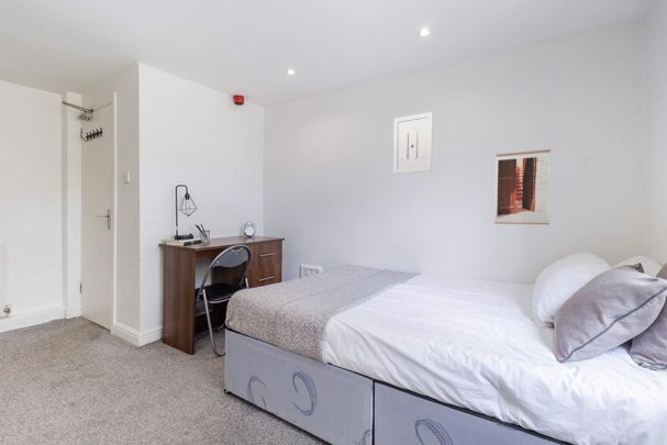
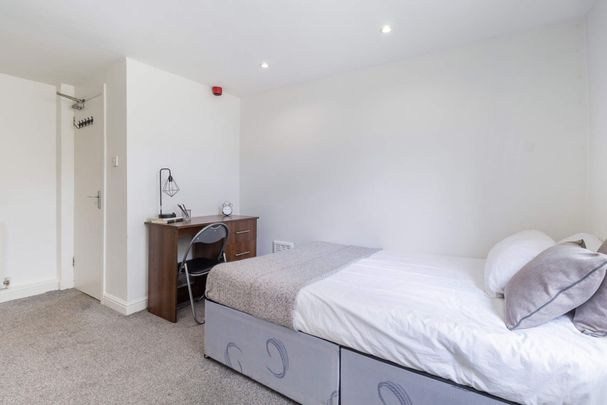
- wall art [493,148,552,225]
- wall art [392,111,434,175]
